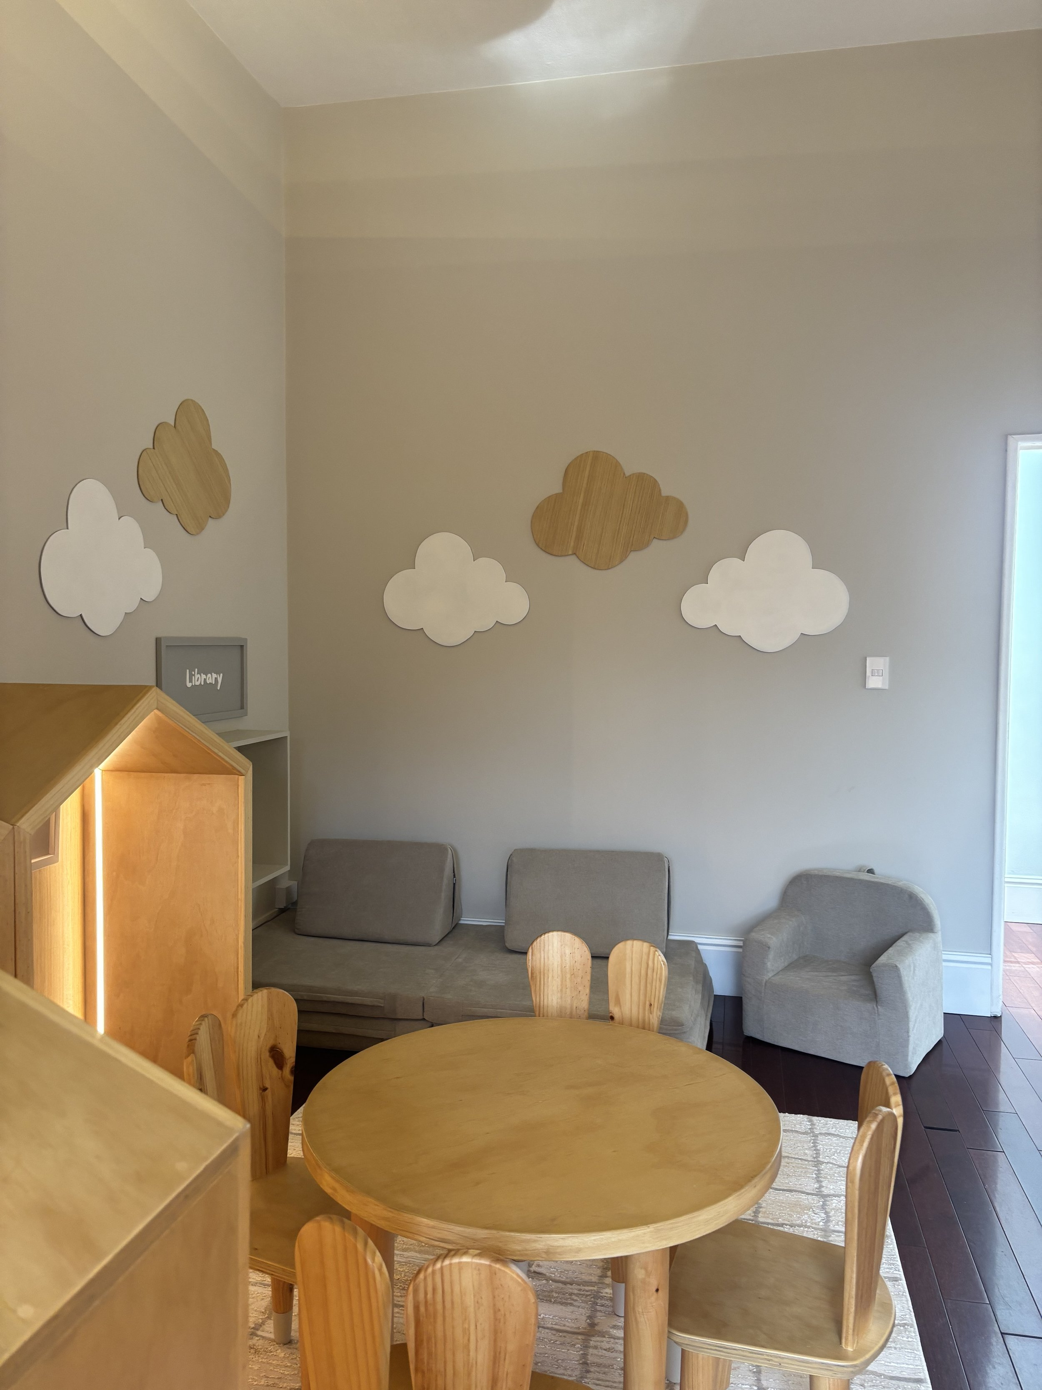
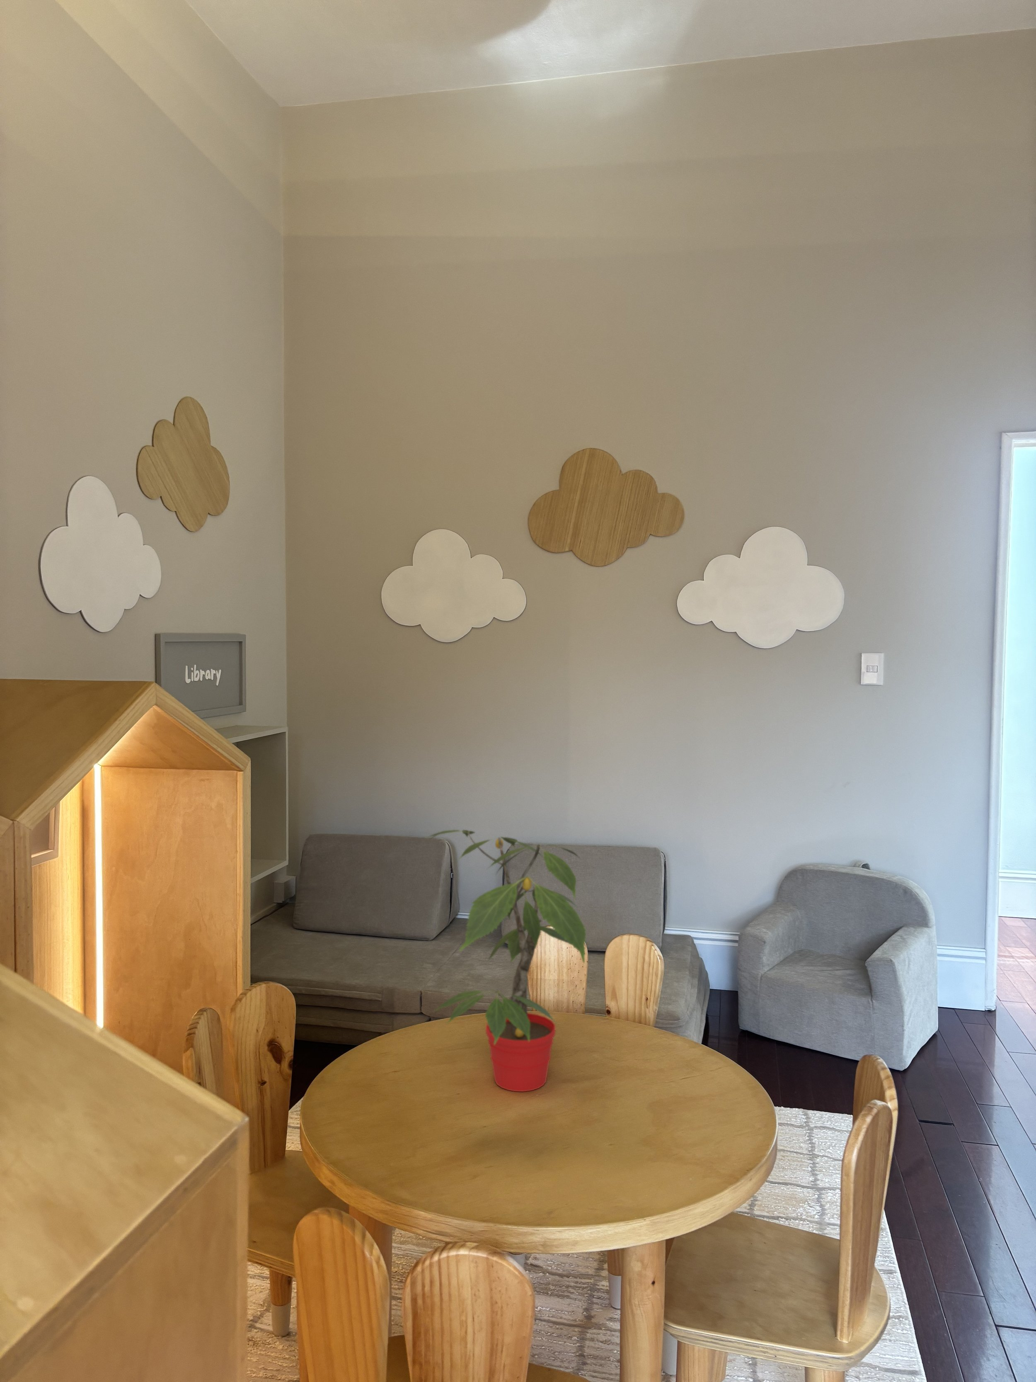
+ potted plant [424,829,587,1092]
